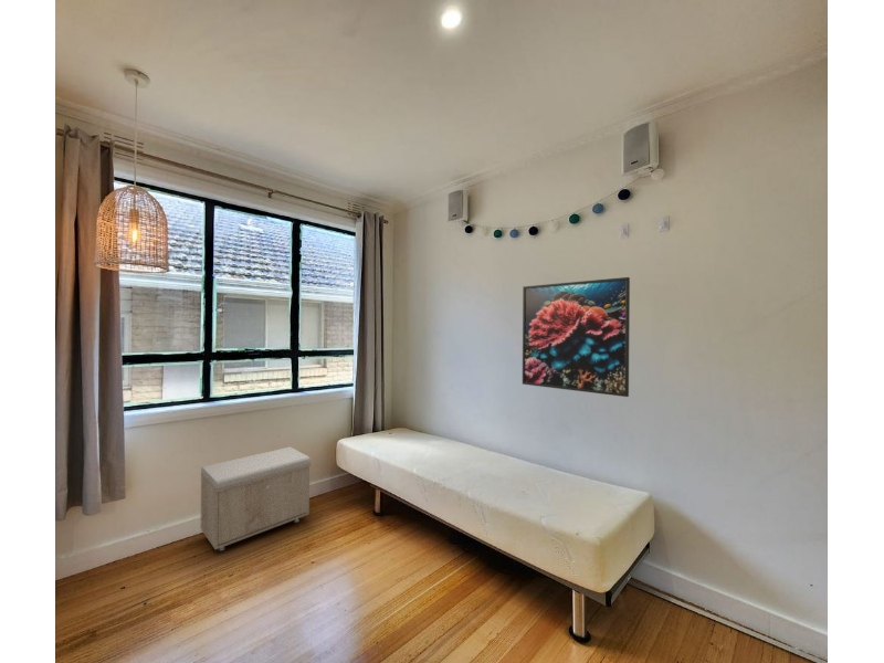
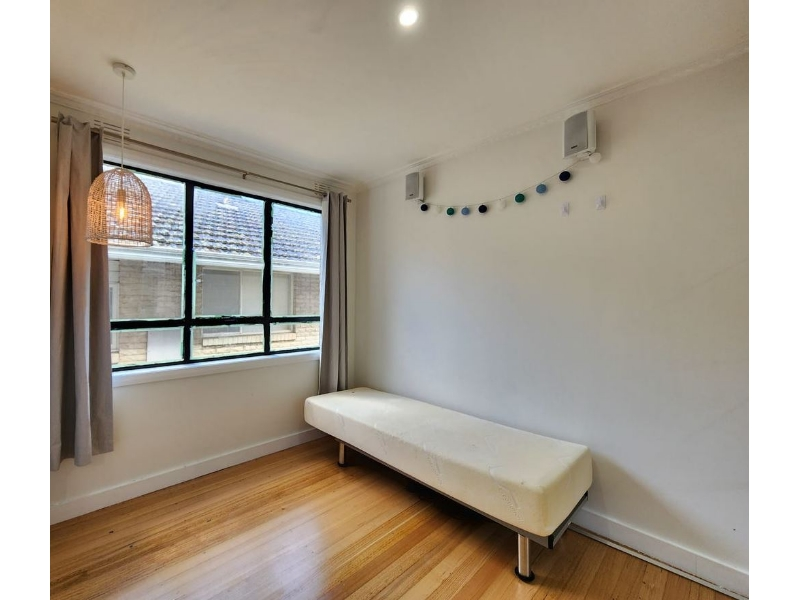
- storage bench [200,445,312,551]
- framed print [522,276,631,398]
